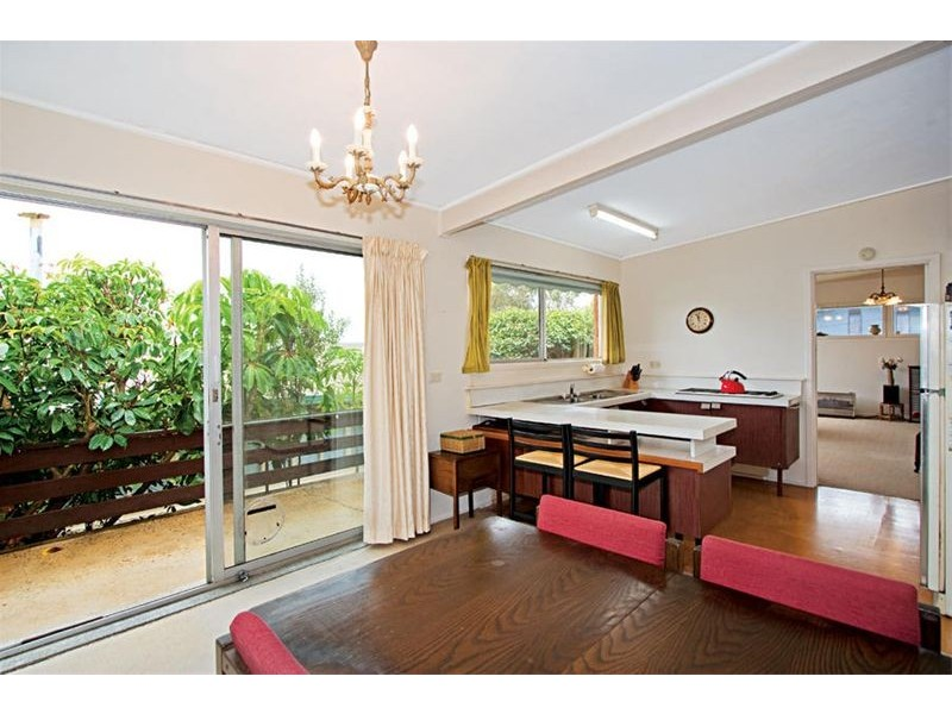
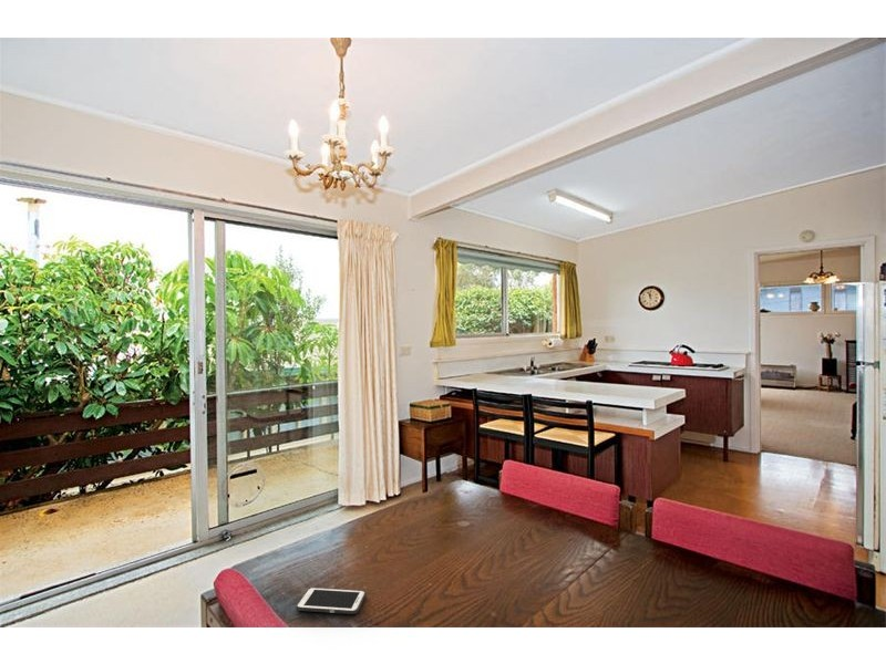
+ cell phone [295,587,367,615]
